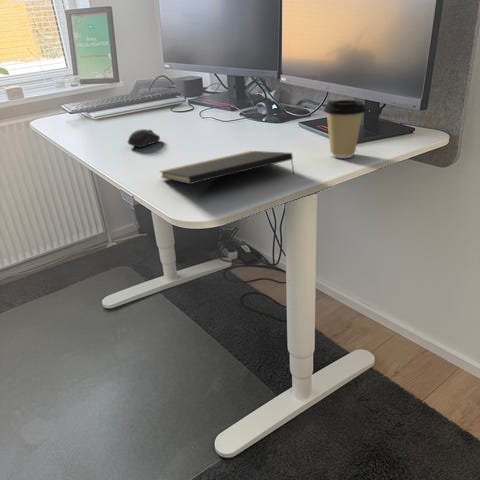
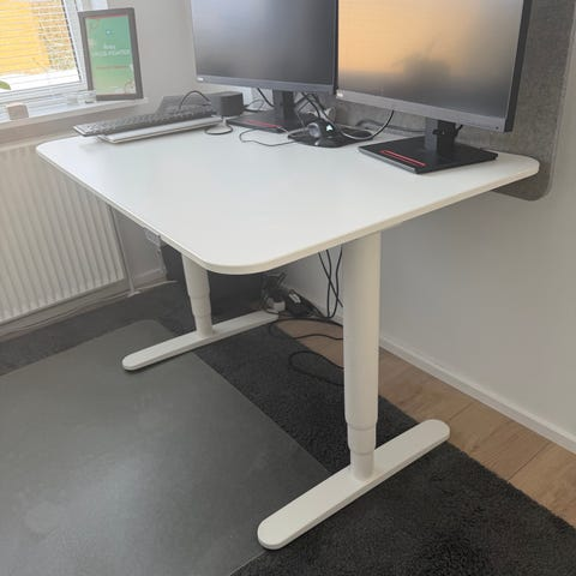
- coffee cup [323,99,367,159]
- computer mouse [127,128,161,148]
- notepad [159,150,296,185]
